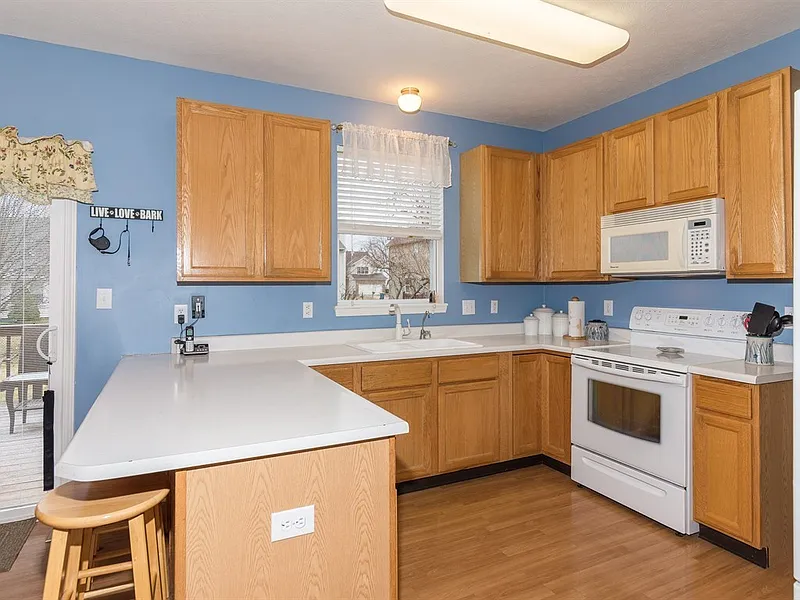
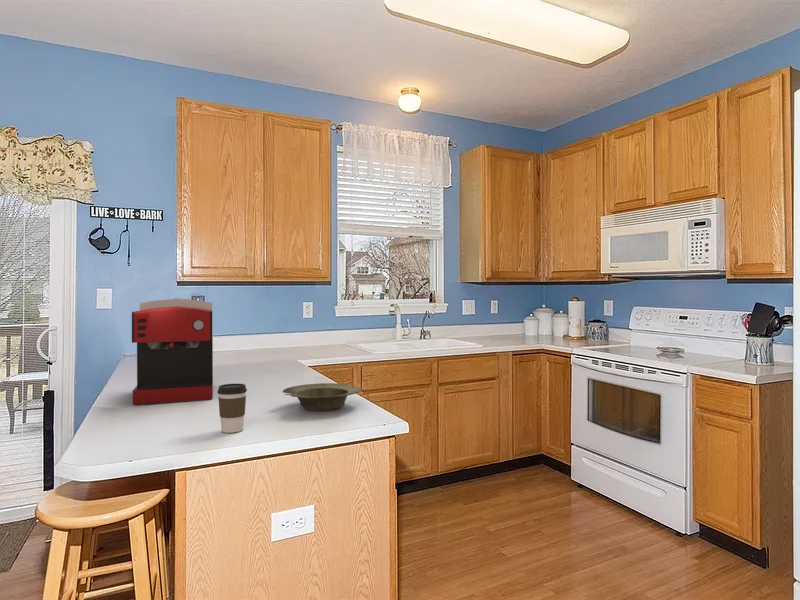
+ coffee maker [131,298,214,405]
+ bowl [281,382,363,412]
+ coffee cup [217,383,248,434]
